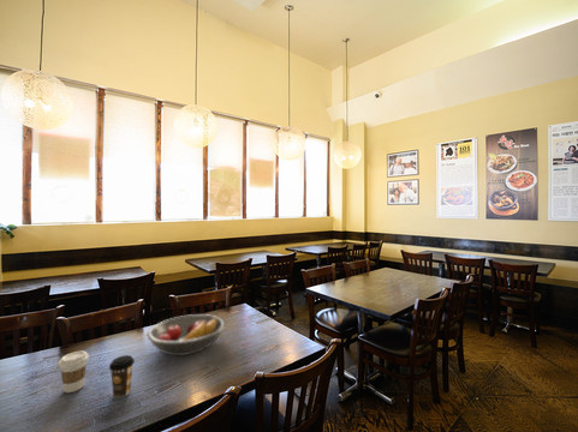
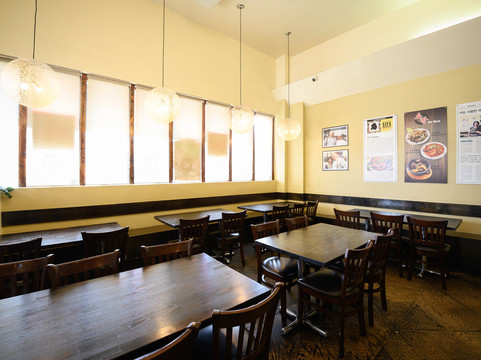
- fruit bowl [147,313,226,356]
- coffee cup [108,354,136,400]
- coffee cup [58,350,90,394]
